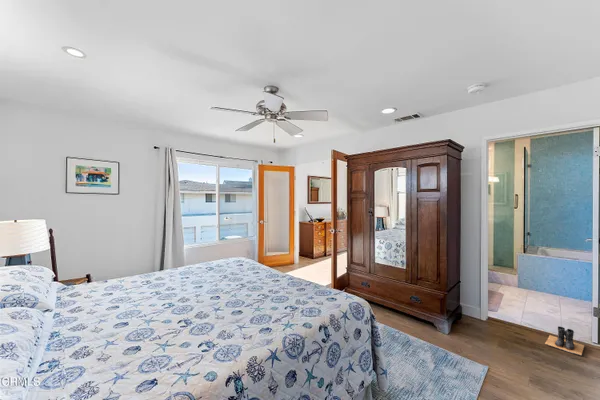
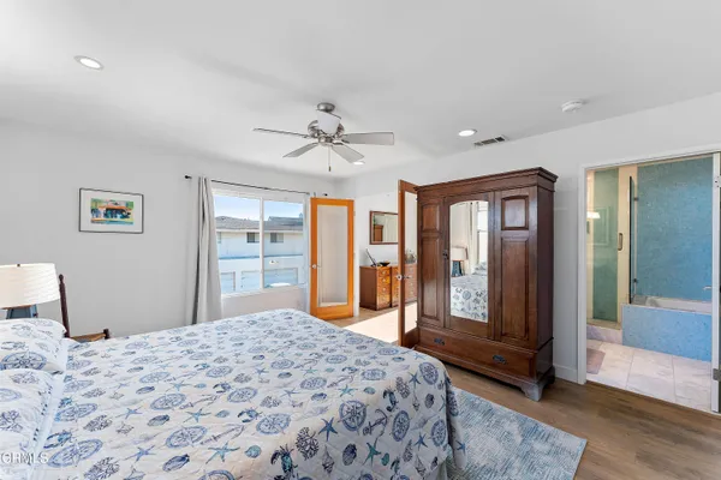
- boots [544,326,586,357]
